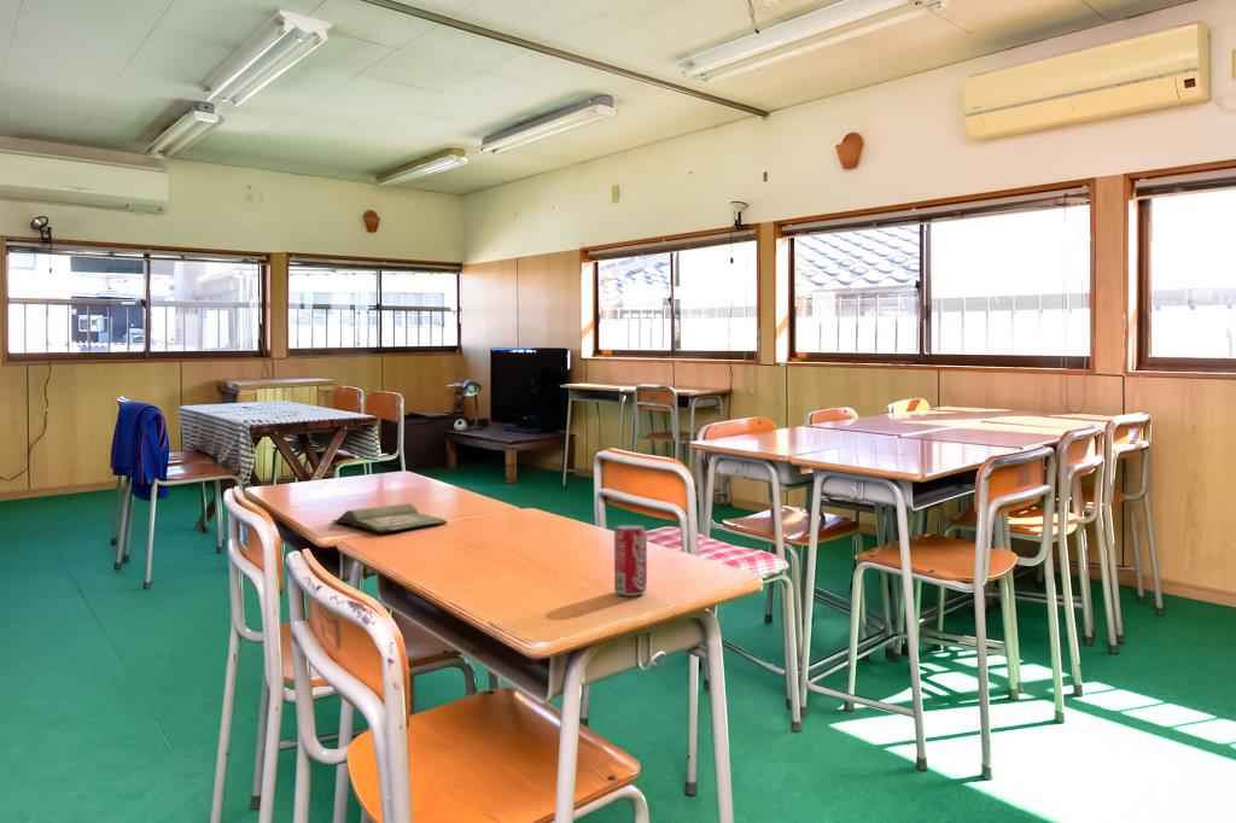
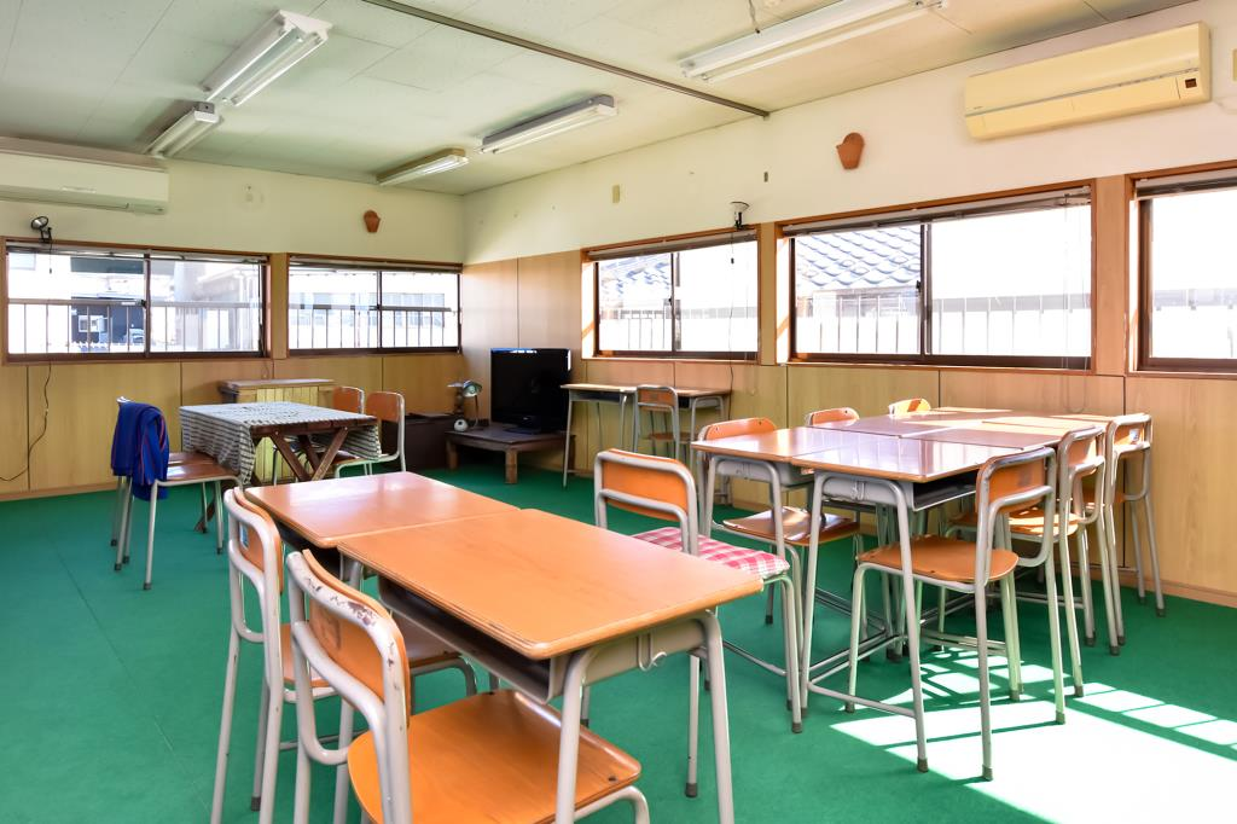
- hardback book [331,502,448,533]
- beverage can [613,524,648,597]
